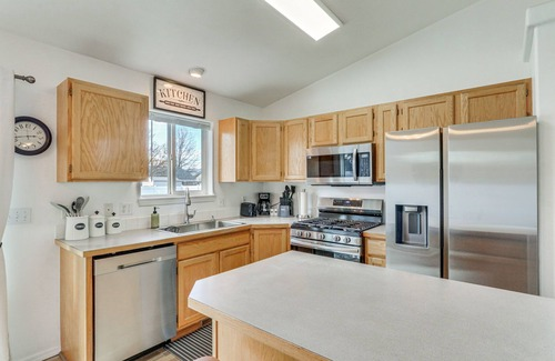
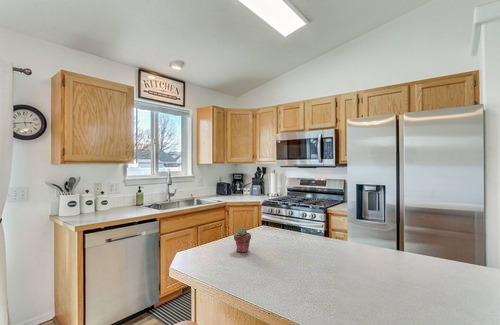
+ potted succulent [233,227,252,253]
